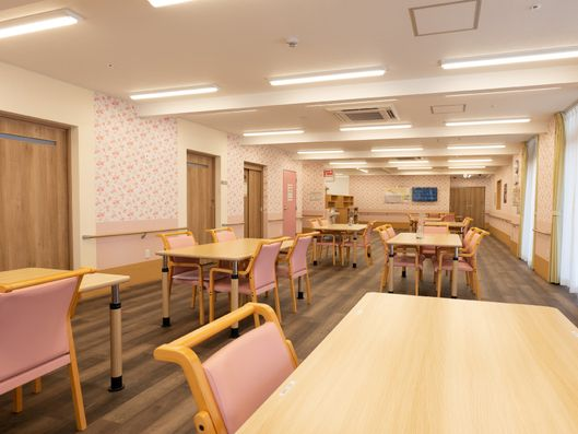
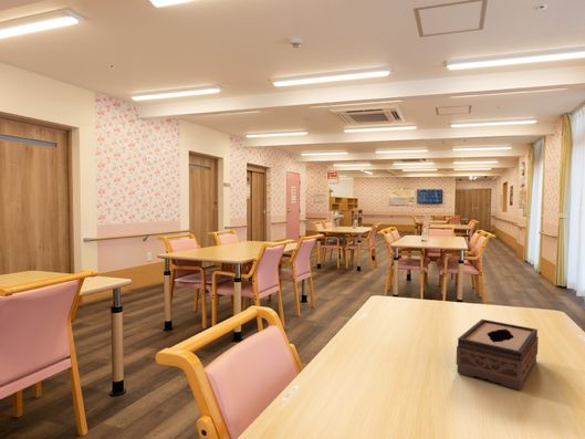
+ tissue box [456,318,540,391]
